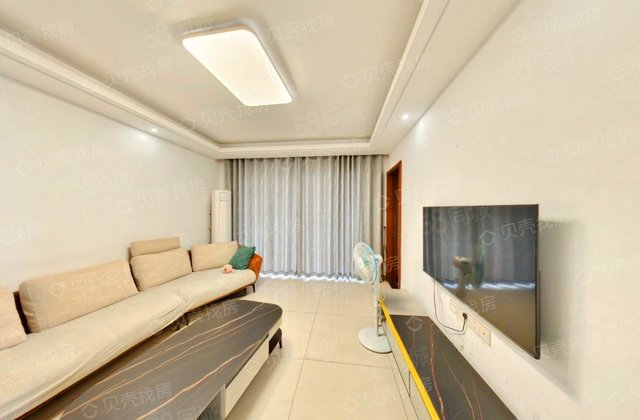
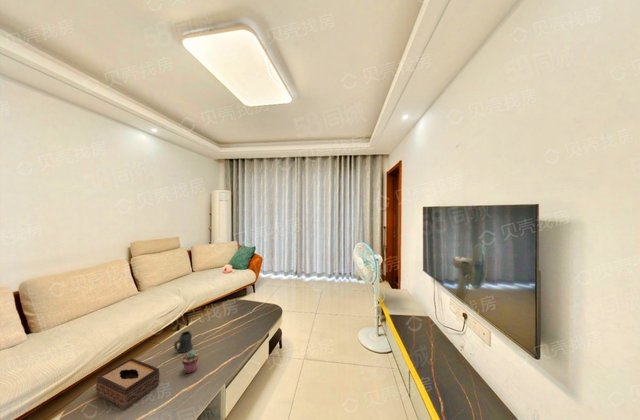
+ tissue box [95,357,160,411]
+ mug [173,330,194,354]
+ potted succulent [181,349,200,374]
